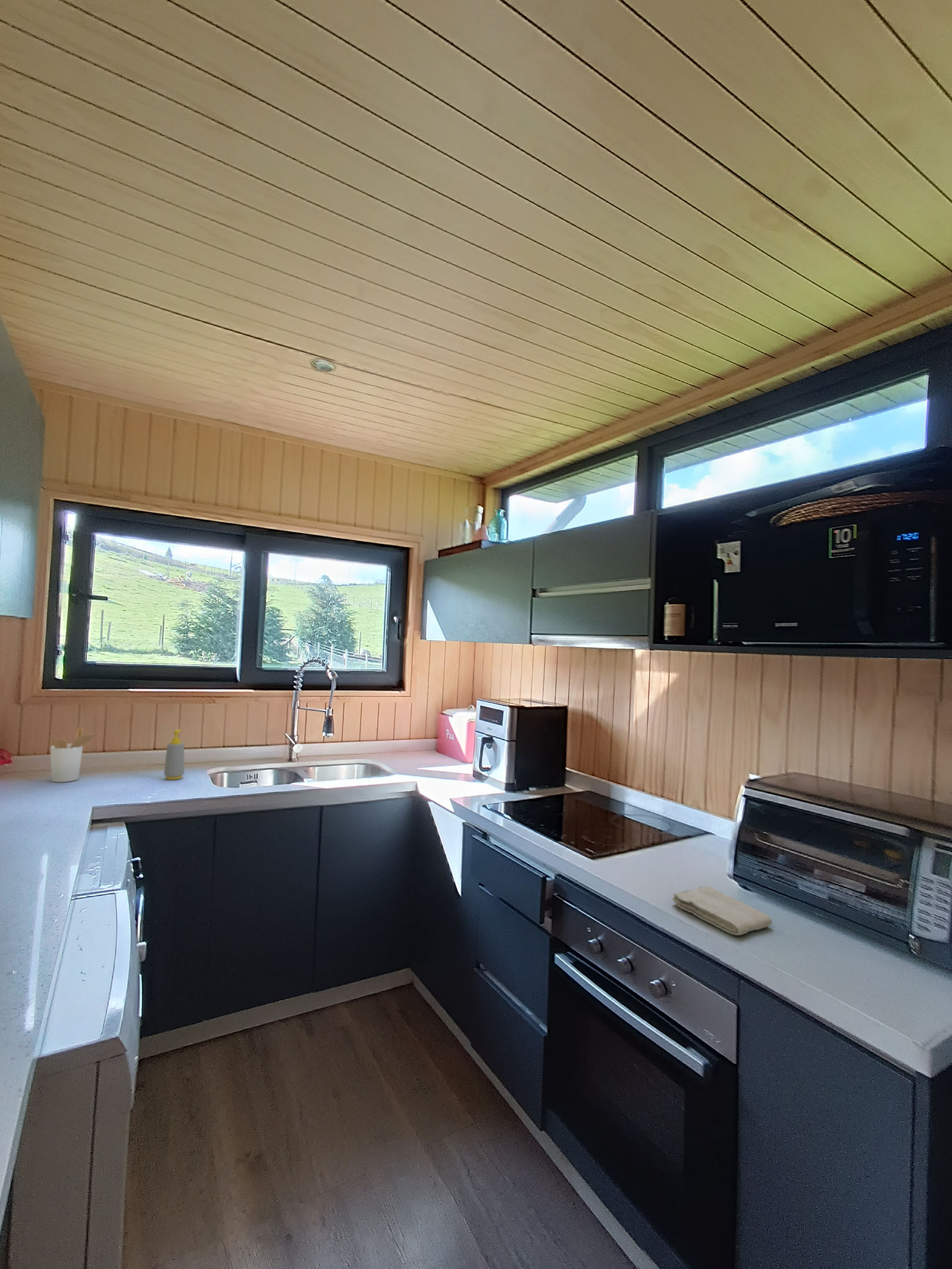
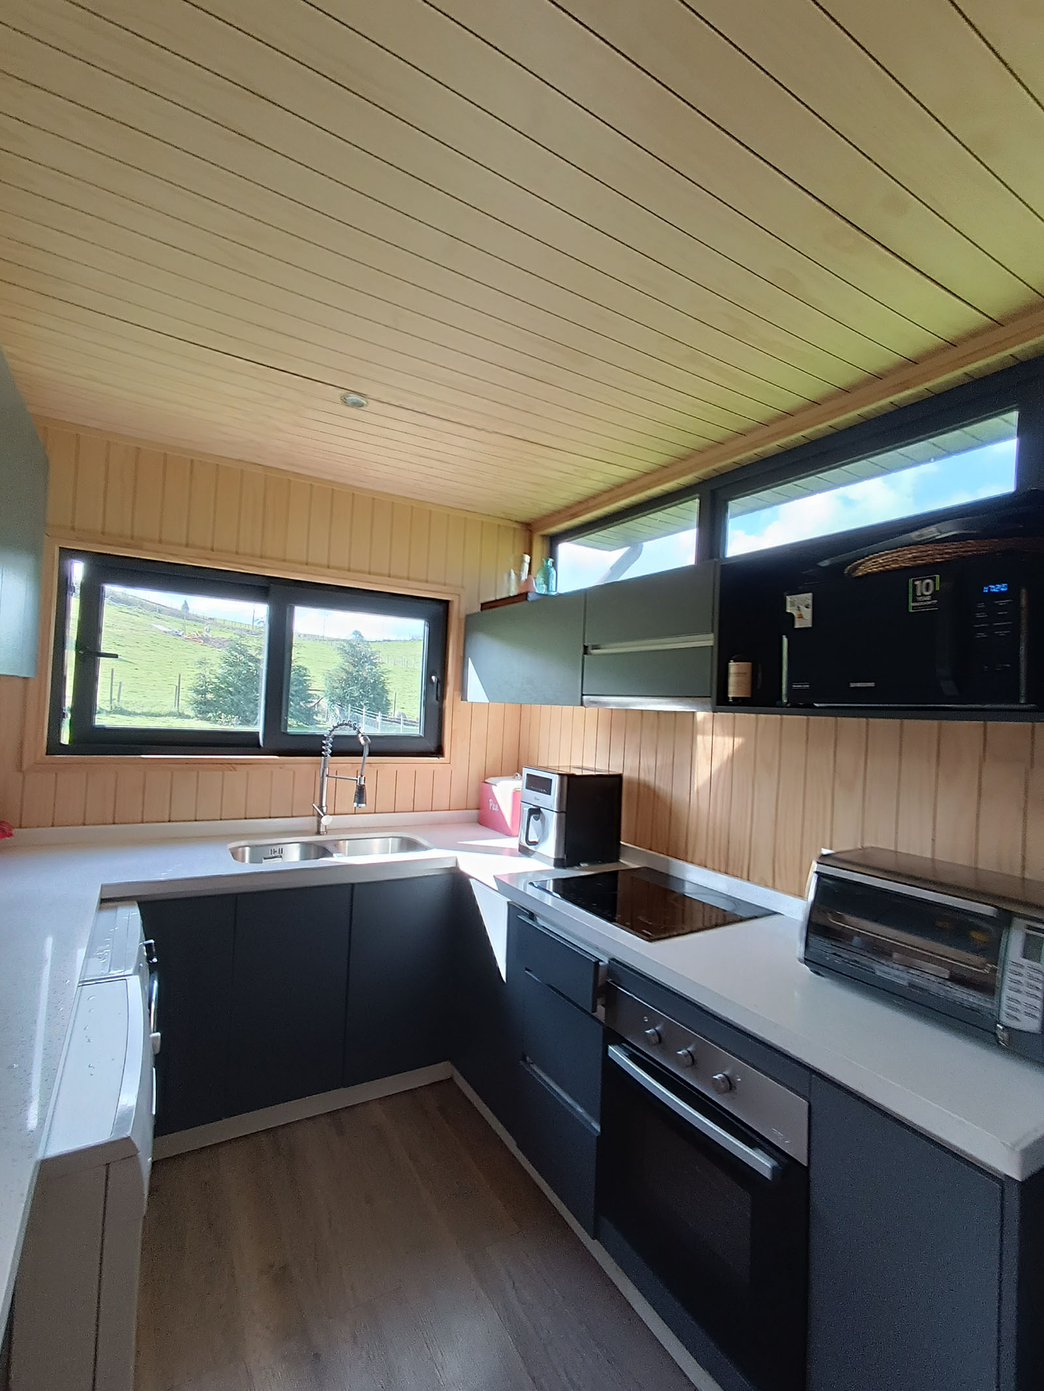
- soap bottle [164,729,185,781]
- utensil holder [50,727,98,783]
- washcloth [672,885,773,936]
